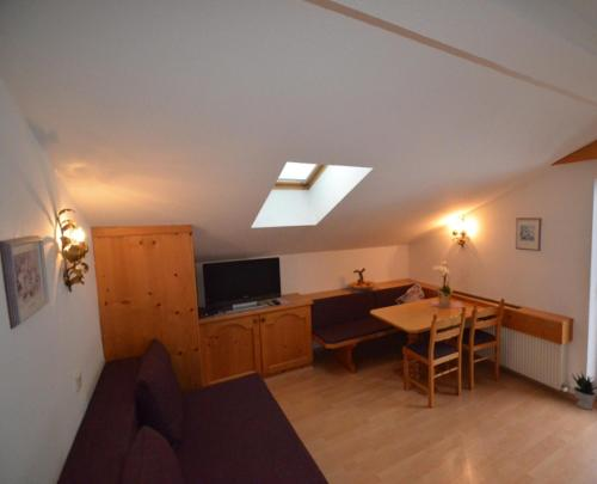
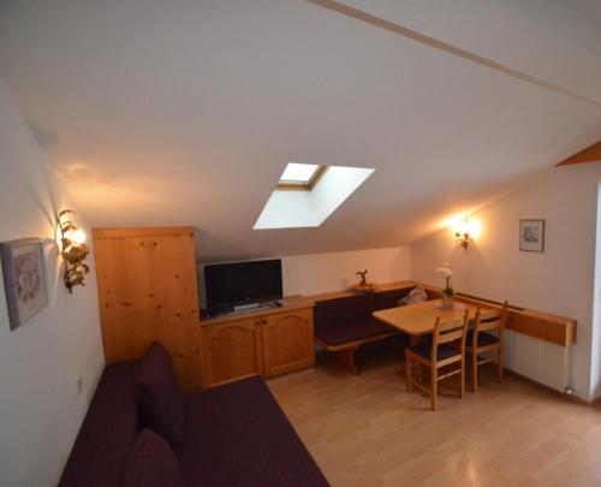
- potted plant [571,372,597,410]
